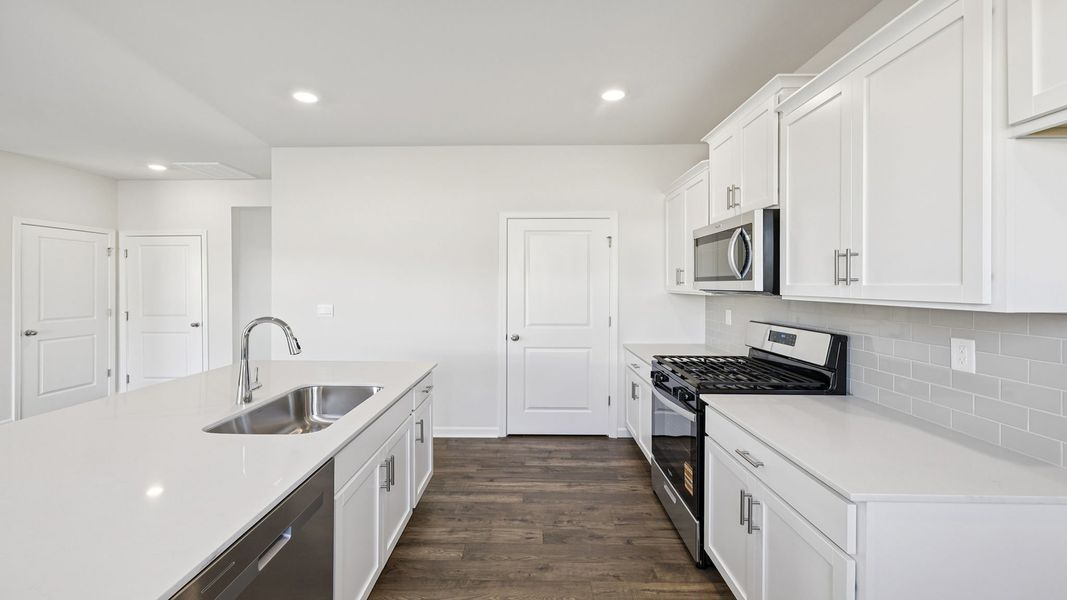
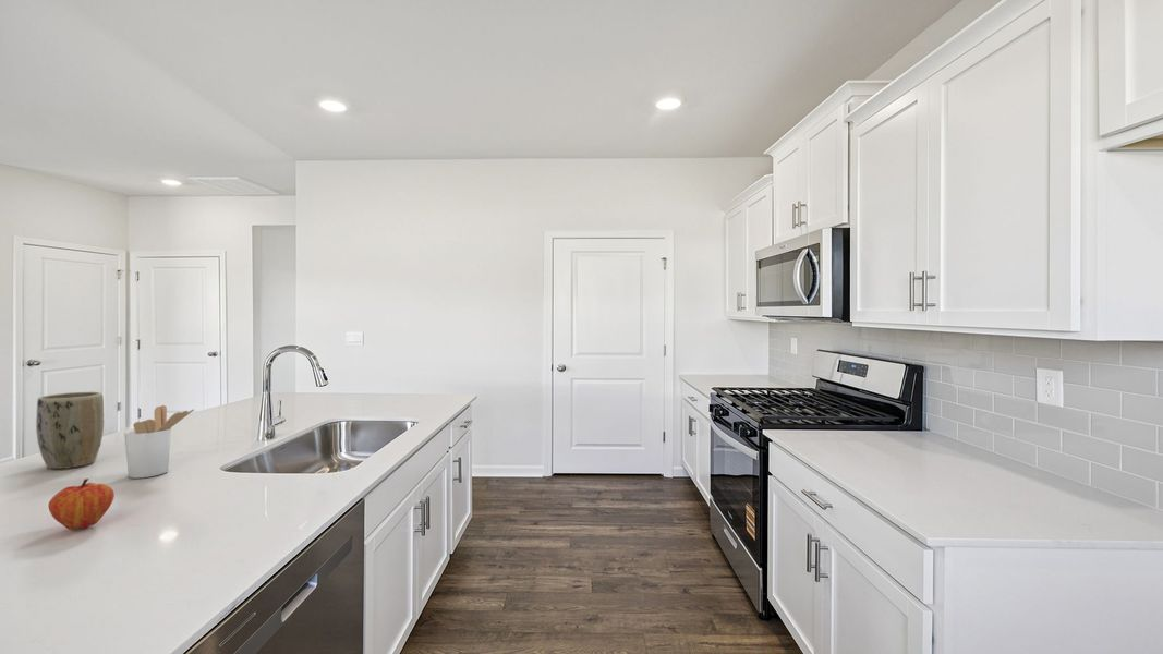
+ utensil holder [123,404,195,480]
+ plant pot [35,391,105,470]
+ fruit [48,477,116,531]
